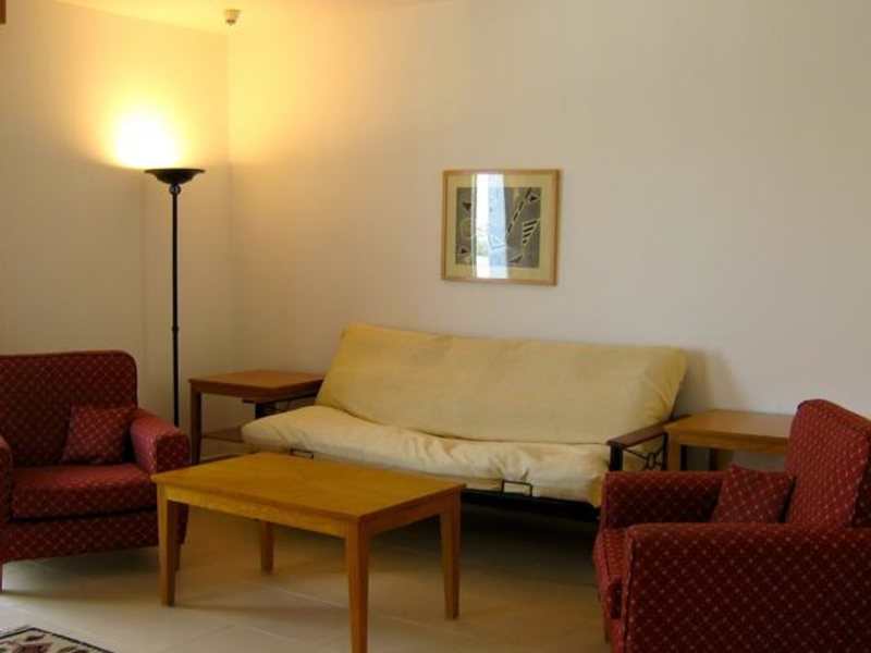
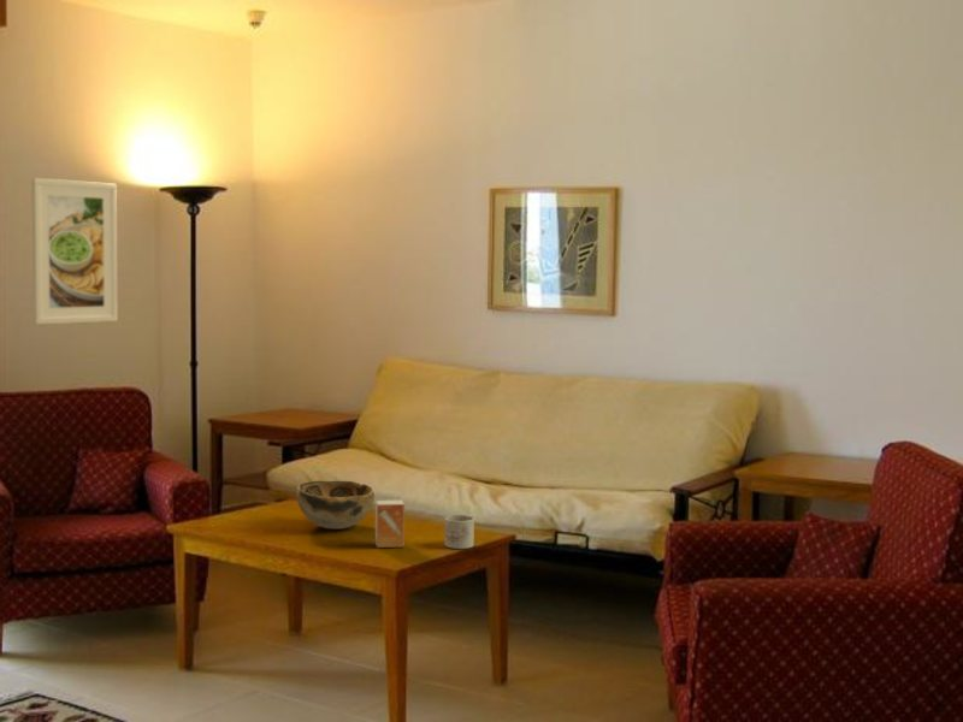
+ decorative bowl [295,480,376,531]
+ small box [374,499,406,549]
+ mug [443,514,475,550]
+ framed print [30,177,119,325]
